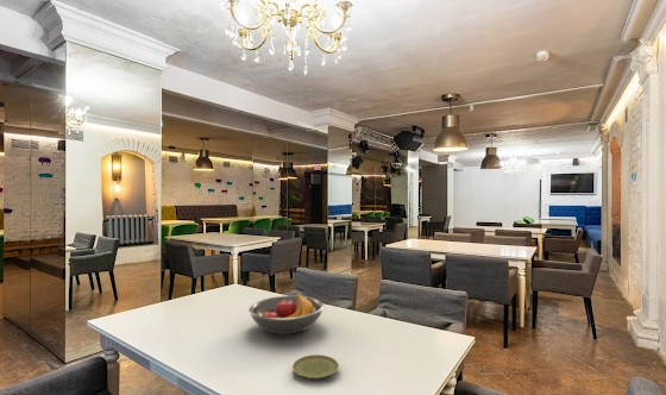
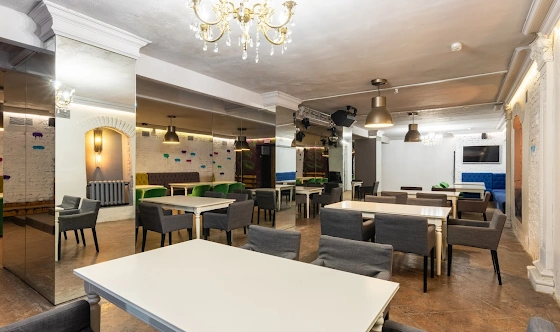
- fruit bowl [247,291,325,336]
- plate [291,353,340,381]
